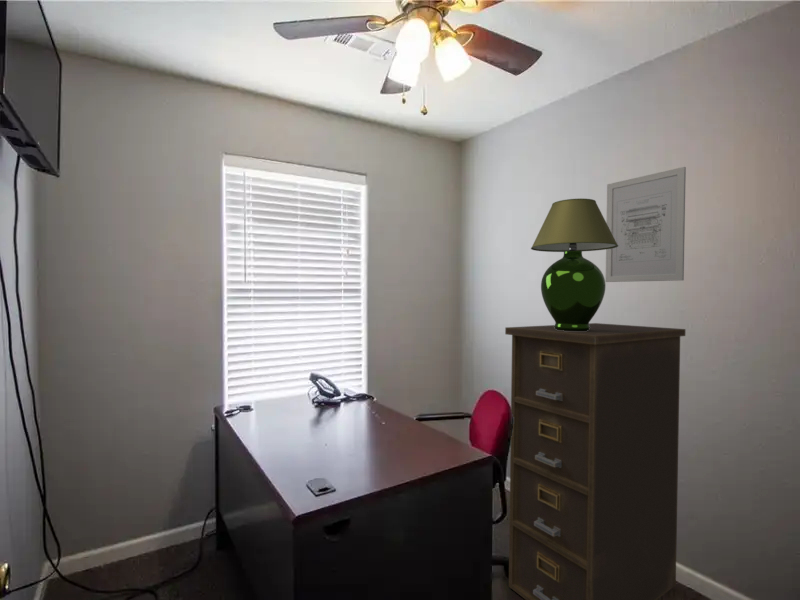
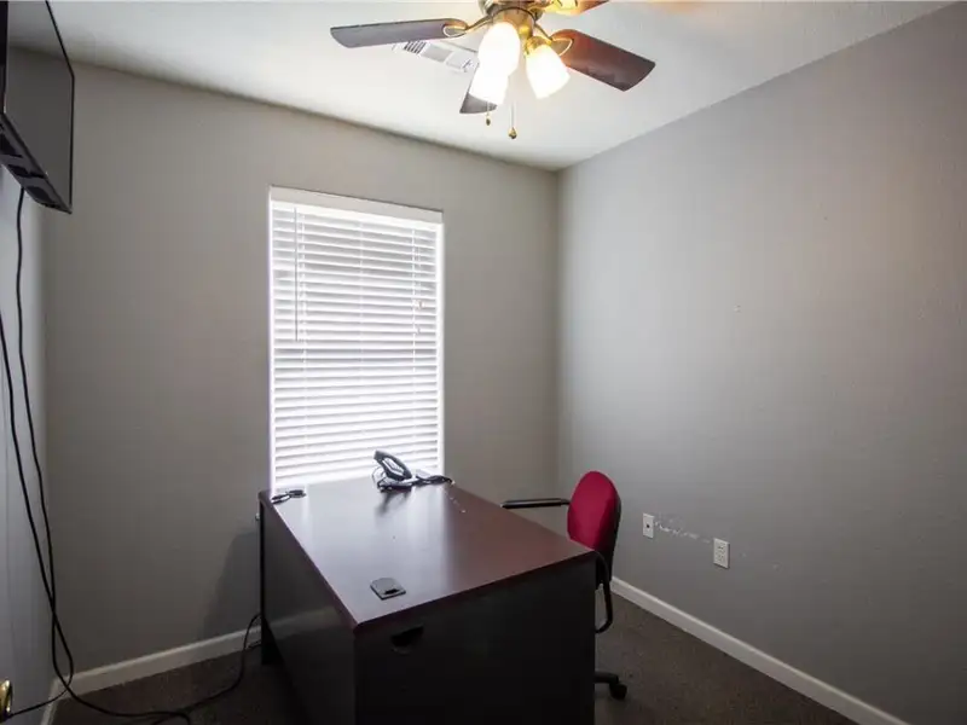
- wall art [605,166,687,283]
- table lamp [530,198,618,331]
- filing cabinet [504,322,687,600]
